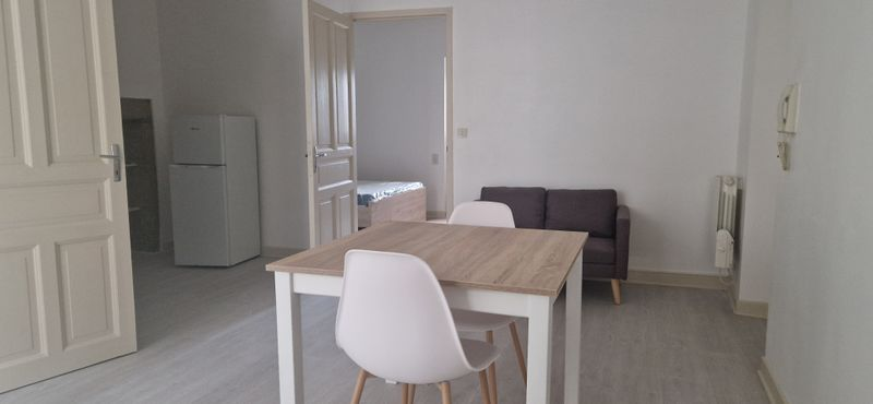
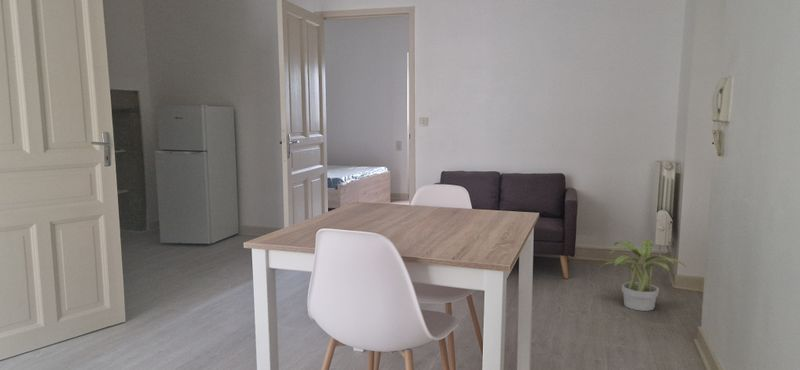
+ potted plant [600,239,688,312]
